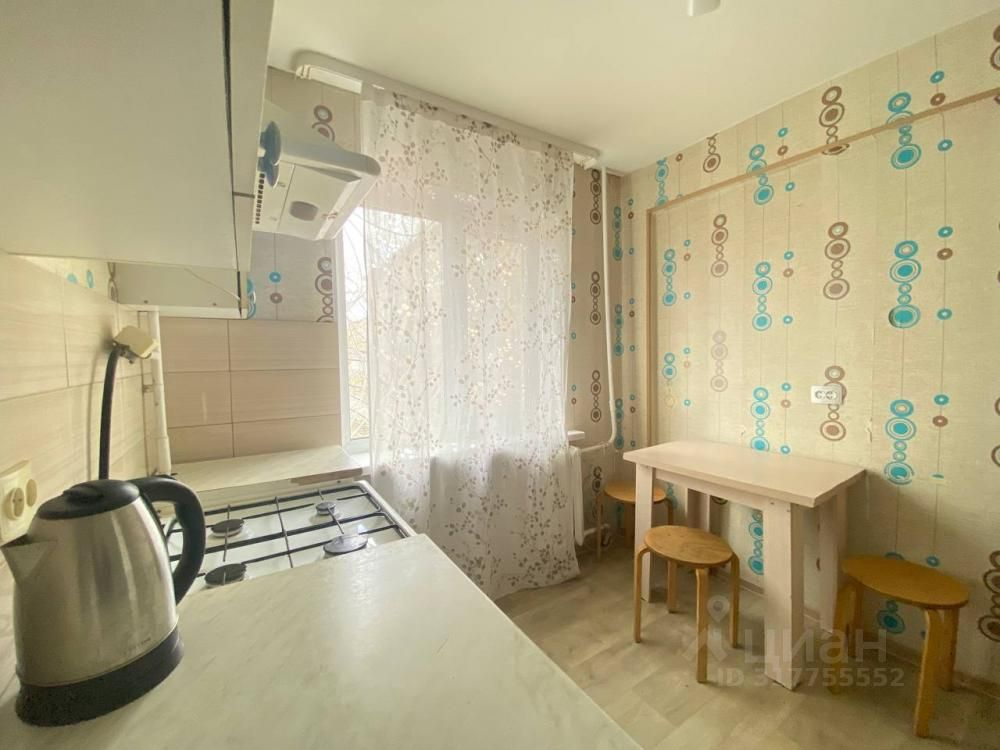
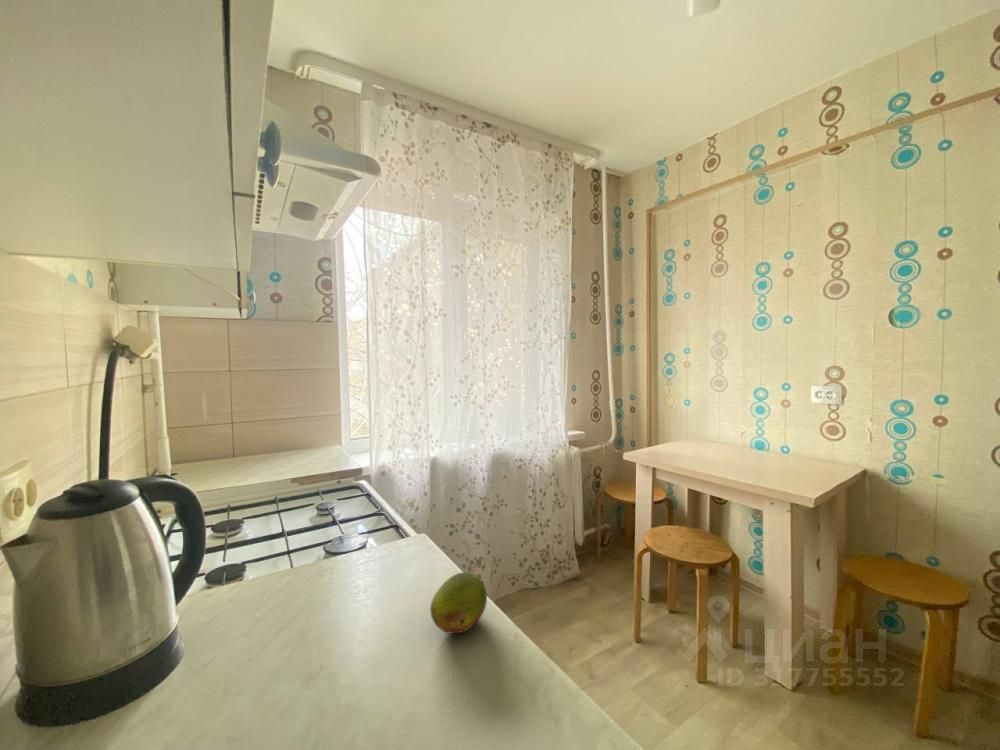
+ fruit [429,571,488,634]
